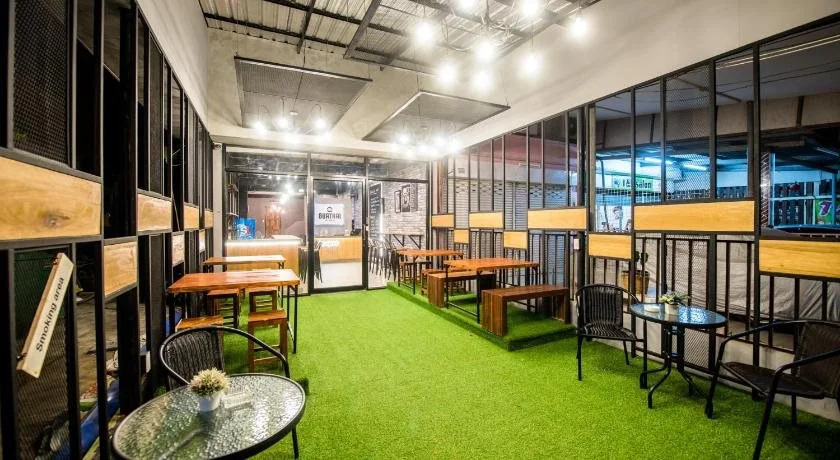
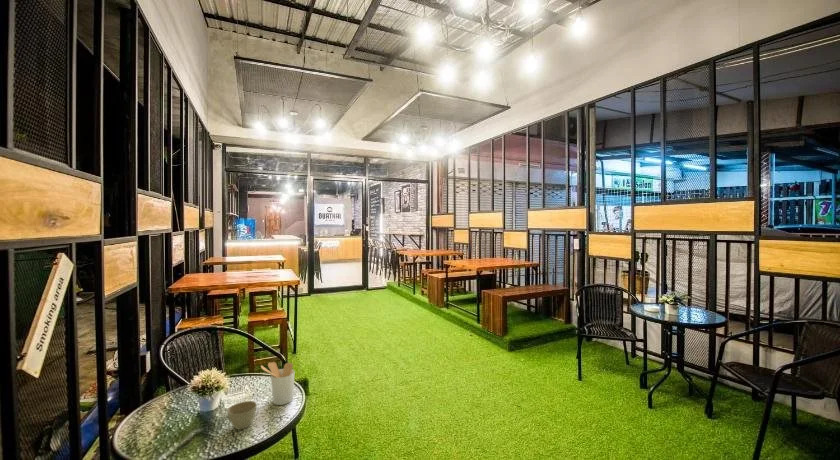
+ utensil holder [260,361,296,406]
+ flower pot [227,400,258,430]
